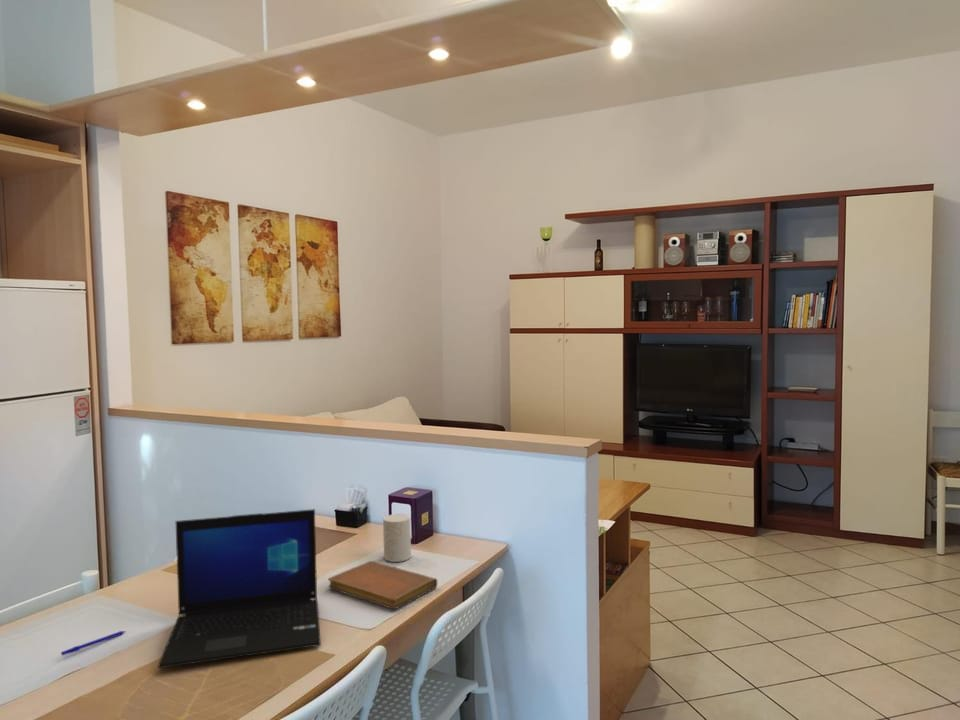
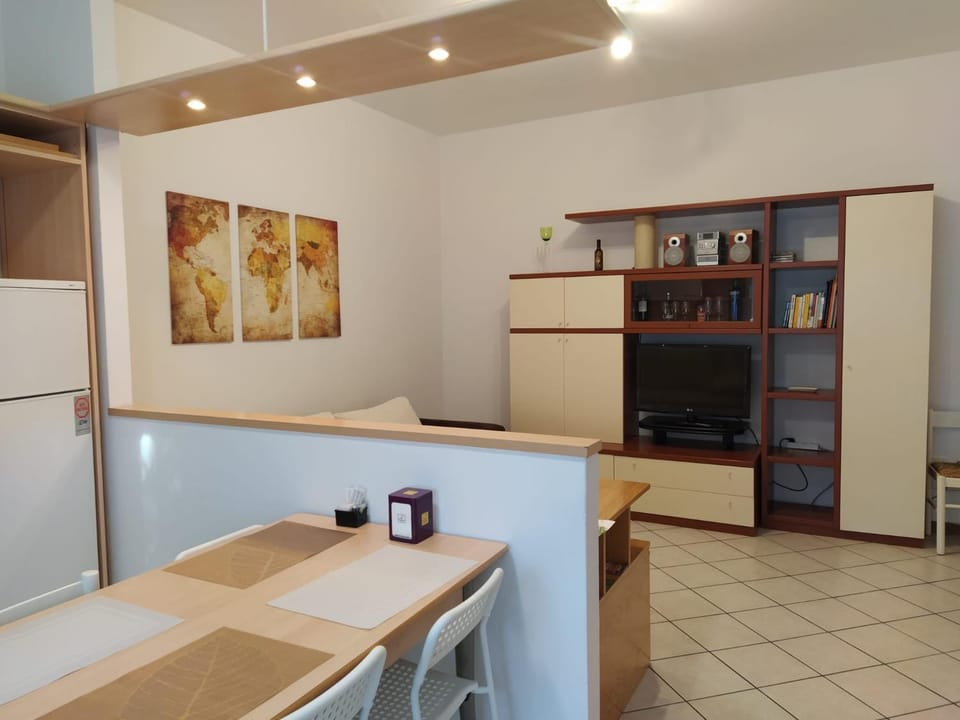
- notebook [327,560,438,610]
- pen [60,630,127,656]
- cup [382,513,412,563]
- laptop [157,508,322,669]
